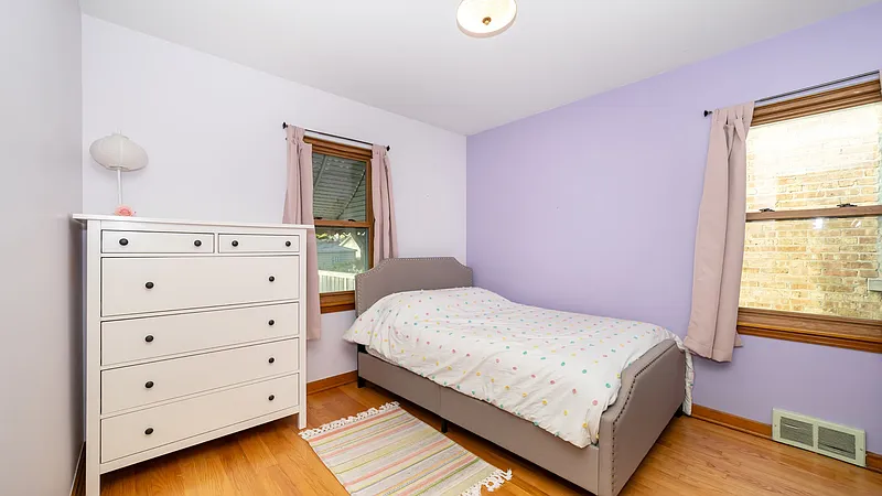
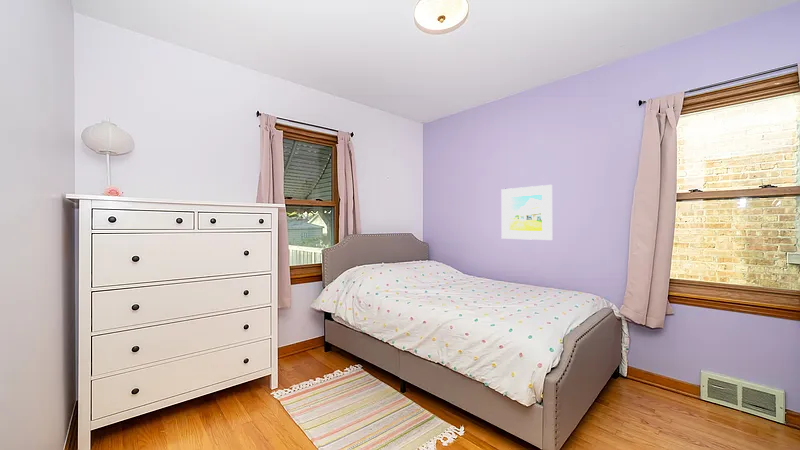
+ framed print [500,184,553,241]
